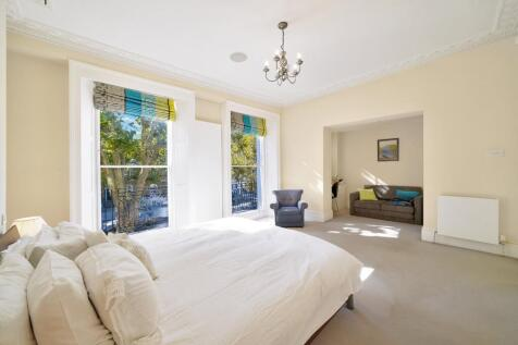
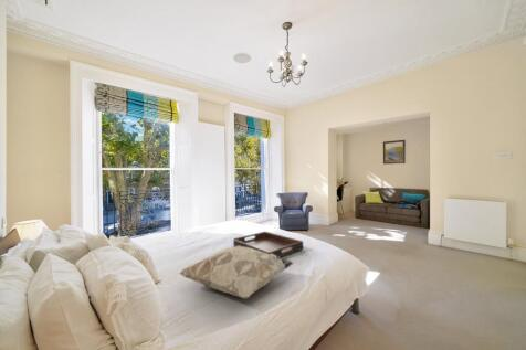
+ serving tray [232,231,304,258]
+ decorative pillow [178,246,294,299]
